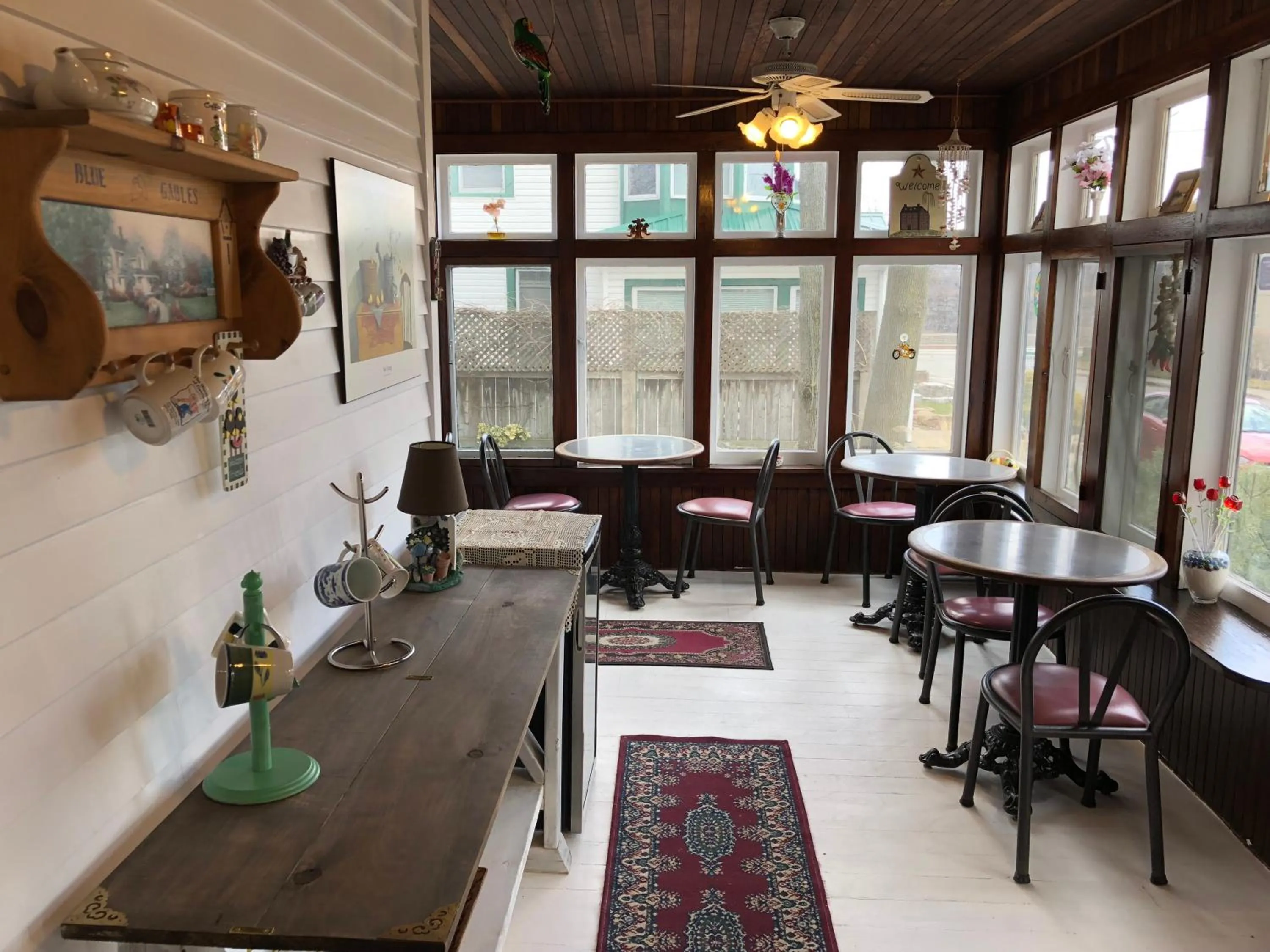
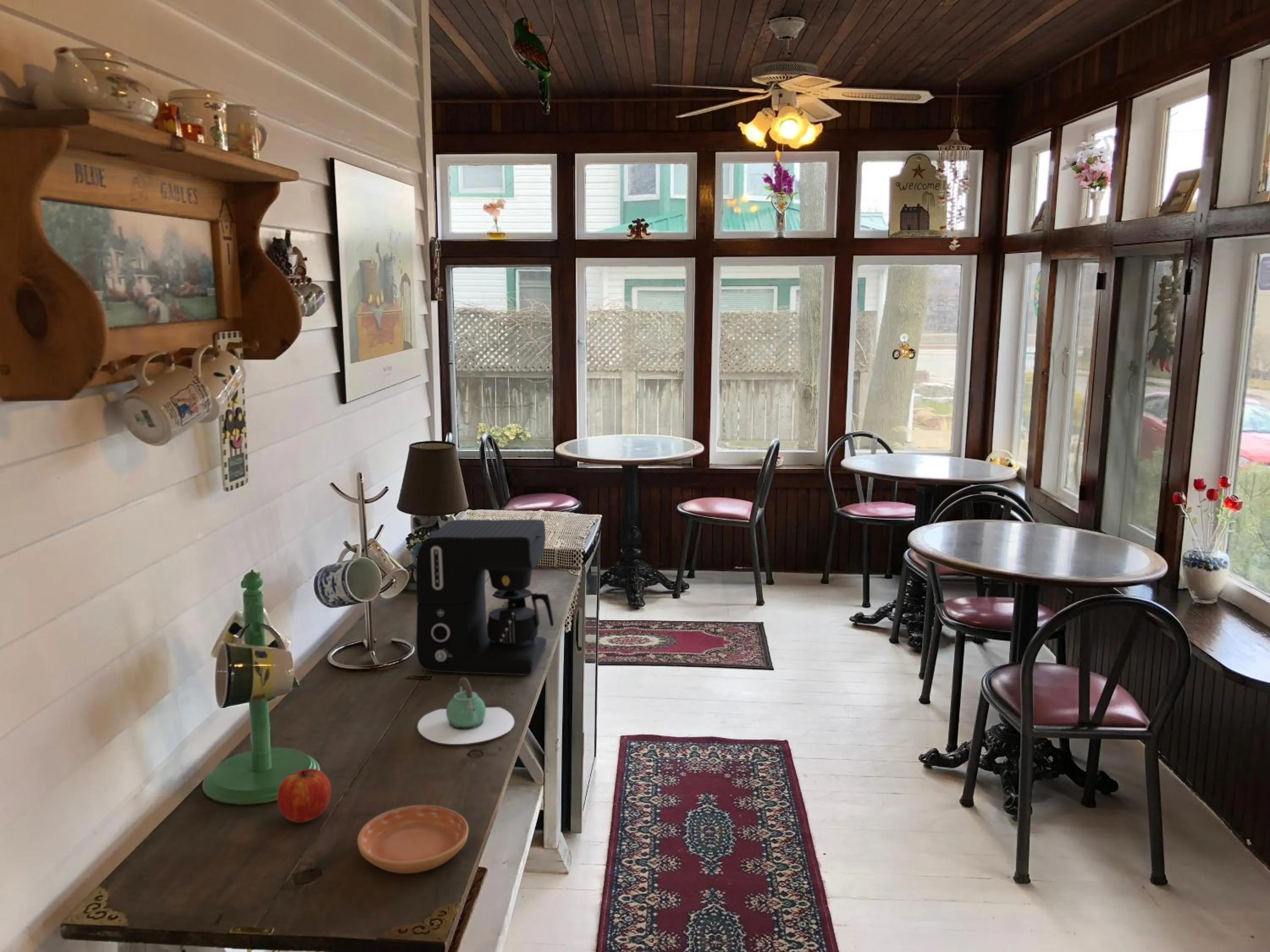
+ coffee maker [416,519,554,676]
+ fruit [277,768,332,823]
+ saucer [357,805,469,874]
+ teapot [417,677,515,745]
